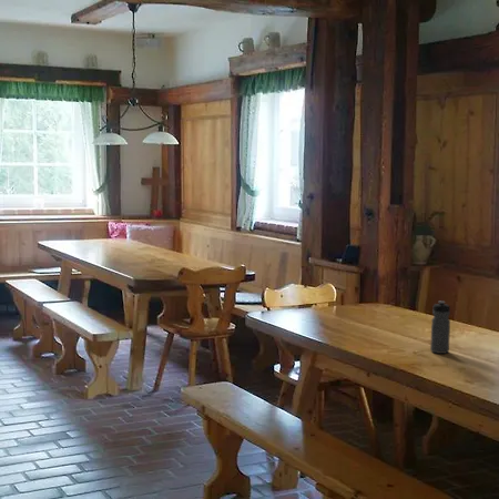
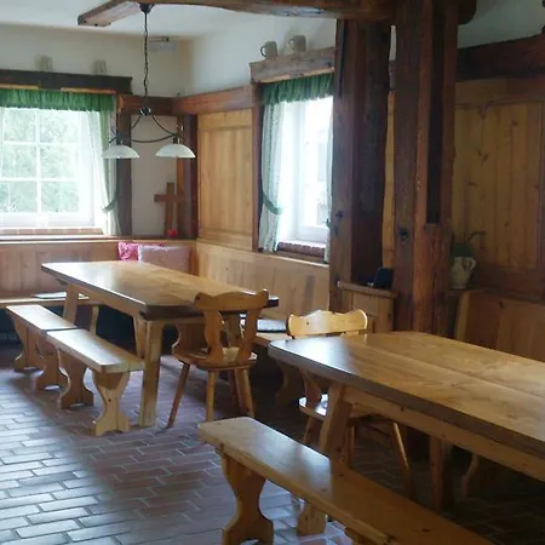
- water bottle [429,301,451,355]
